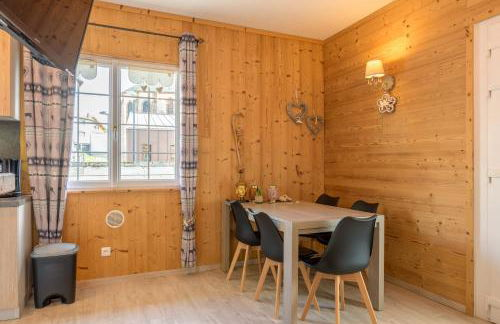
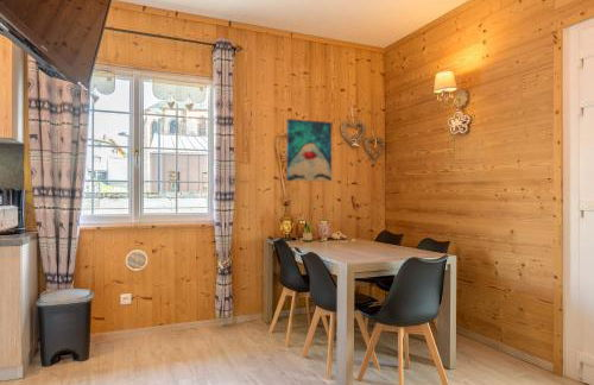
+ wall art [285,118,333,182]
